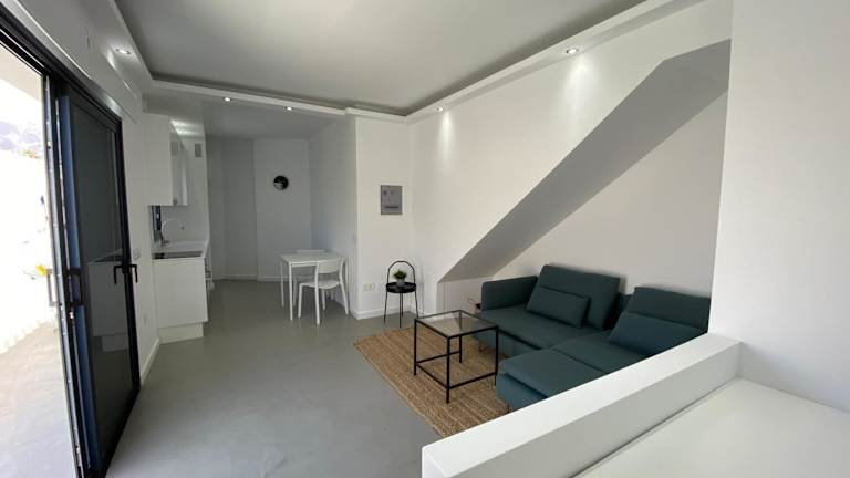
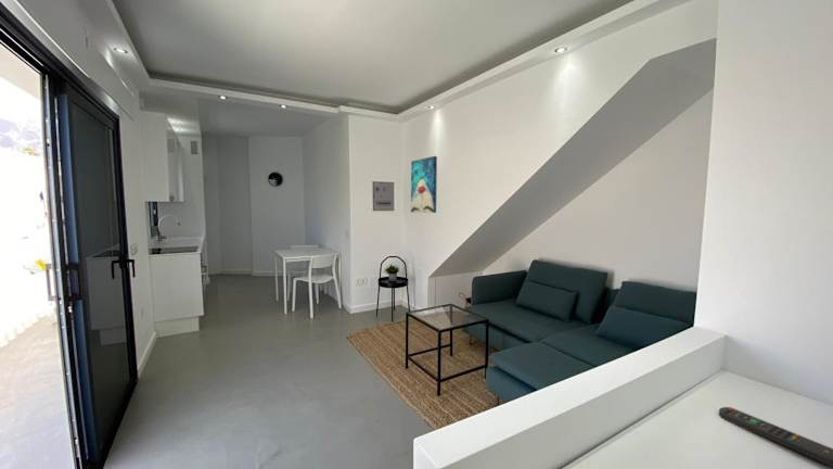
+ remote control [718,406,833,467]
+ wall art [410,155,438,214]
